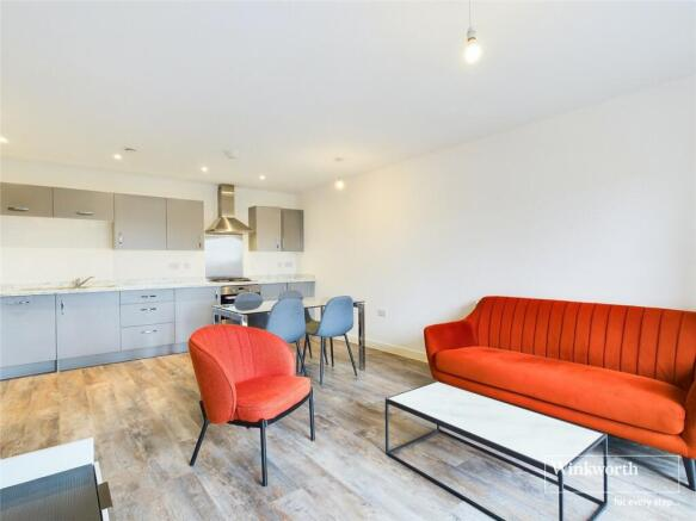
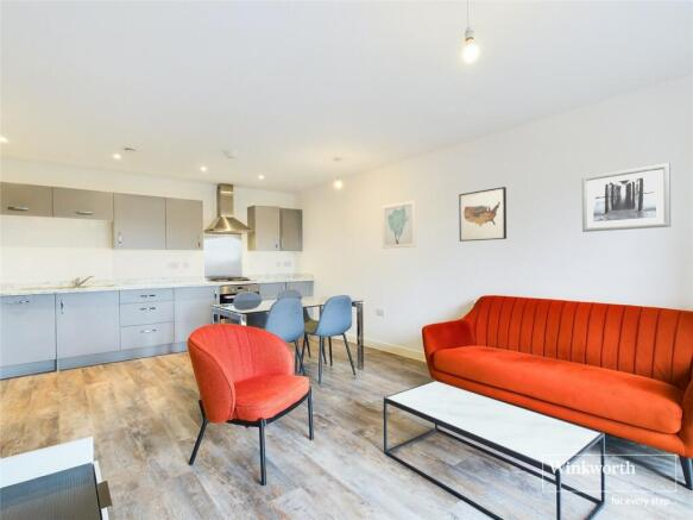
+ wall art [581,162,672,233]
+ wall art [380,199,417,250]
+ wall art [458,186,508,243]
